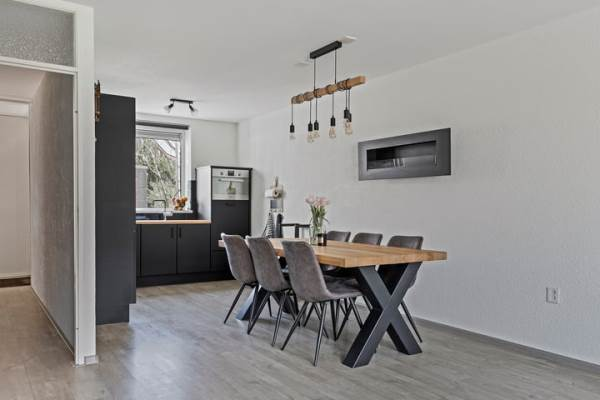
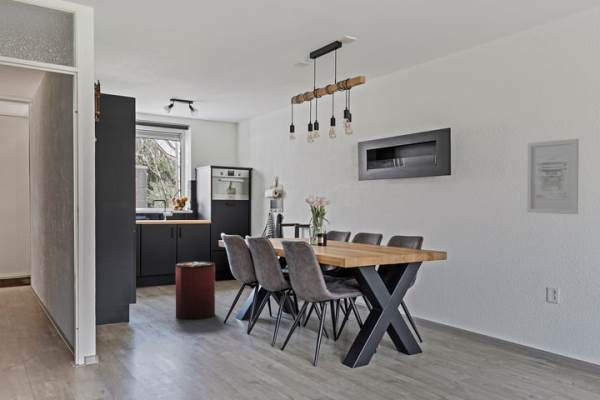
+ waste bin [175,261,216,321]
+ wall art [526,138,580,215]
